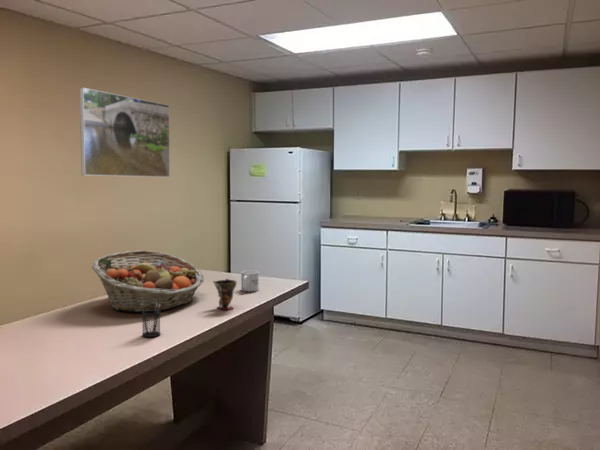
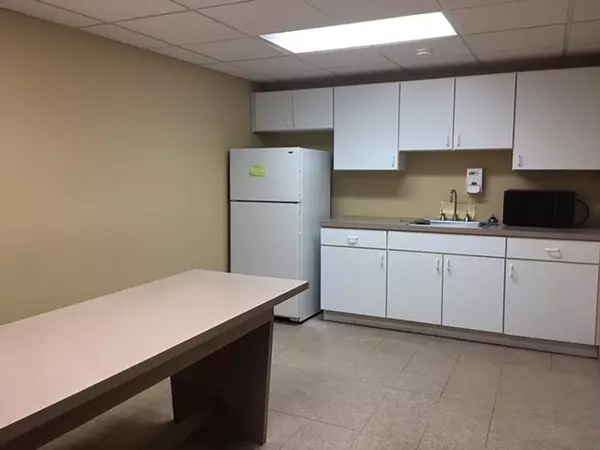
- mug [240,270,260,292]
- fruit basket [91,249,205,313]
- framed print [79,87,171,178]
- pencil holder [141,303,161,338]
- cup [212,278,238,311]
